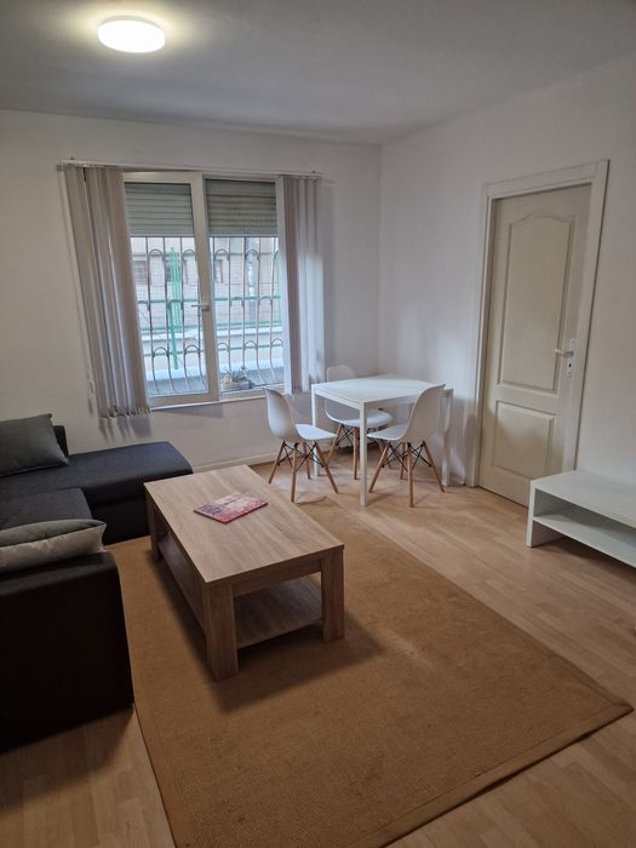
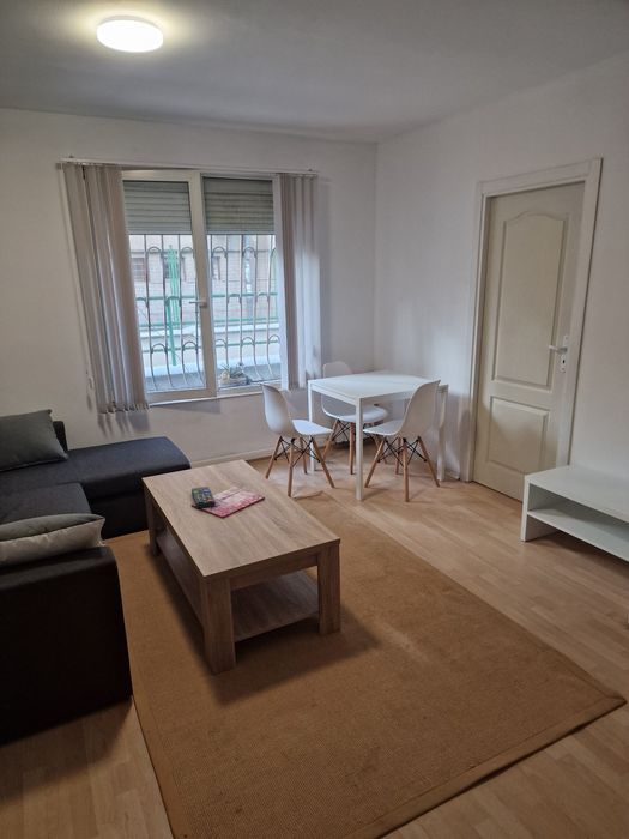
+ remote control [190,485,216,509]
